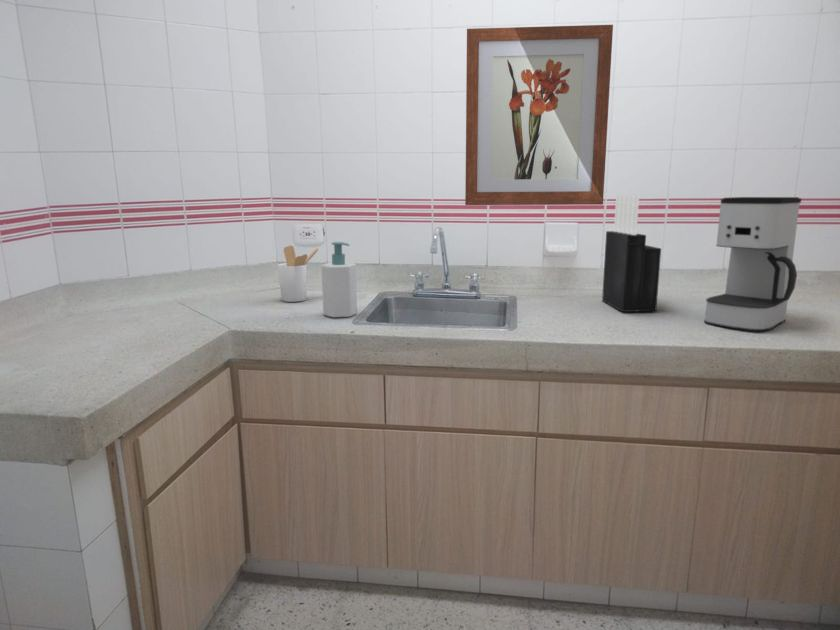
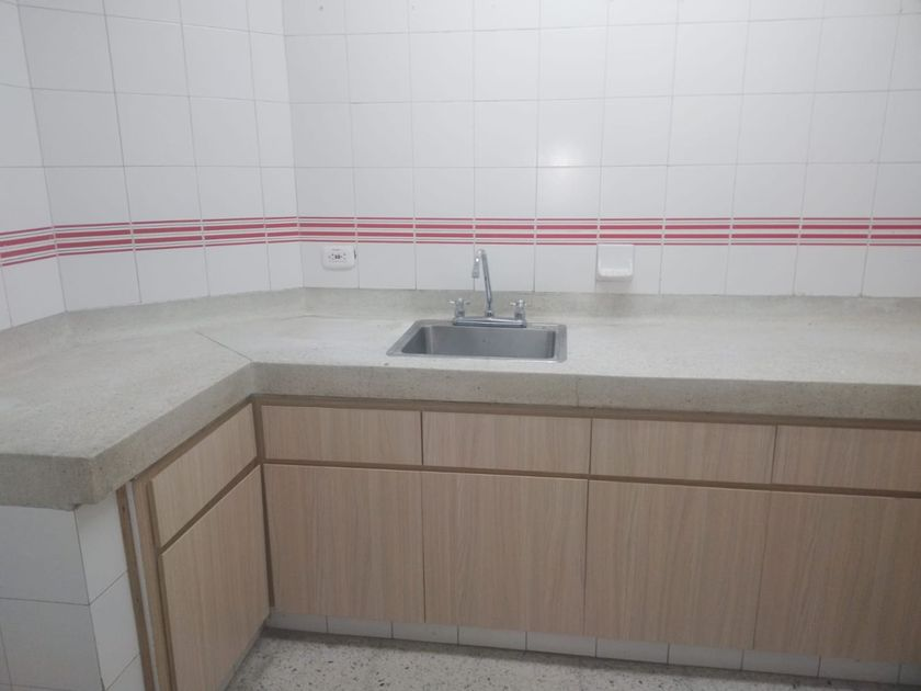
- knife block [601,194,662,313]
- coffee maker [703,196,802,332]
- utensil holder [277,245,319,303]
- soap bottle [320,241,358,319]
- wall art [464,24,614,206]
